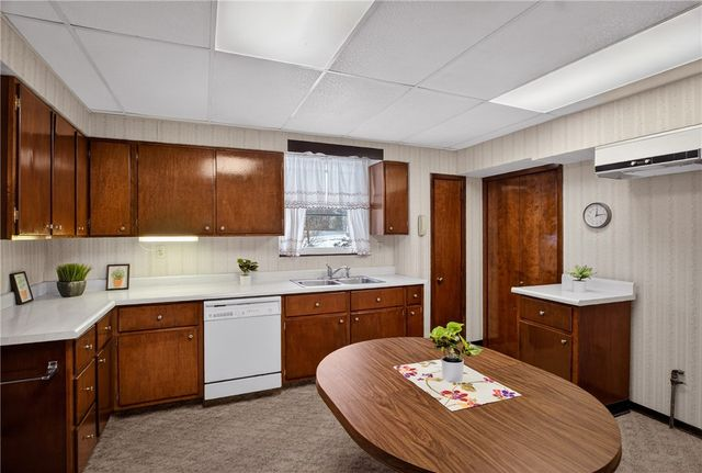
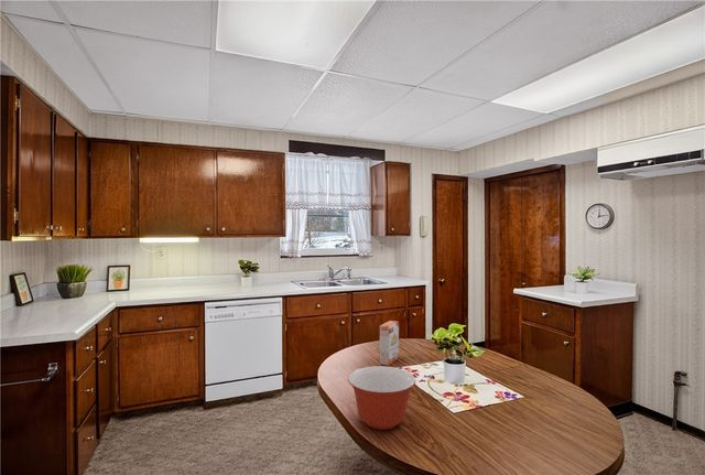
+ mixing bowl [347,365,416,431]
+ cracker box [379,320,400,367]
